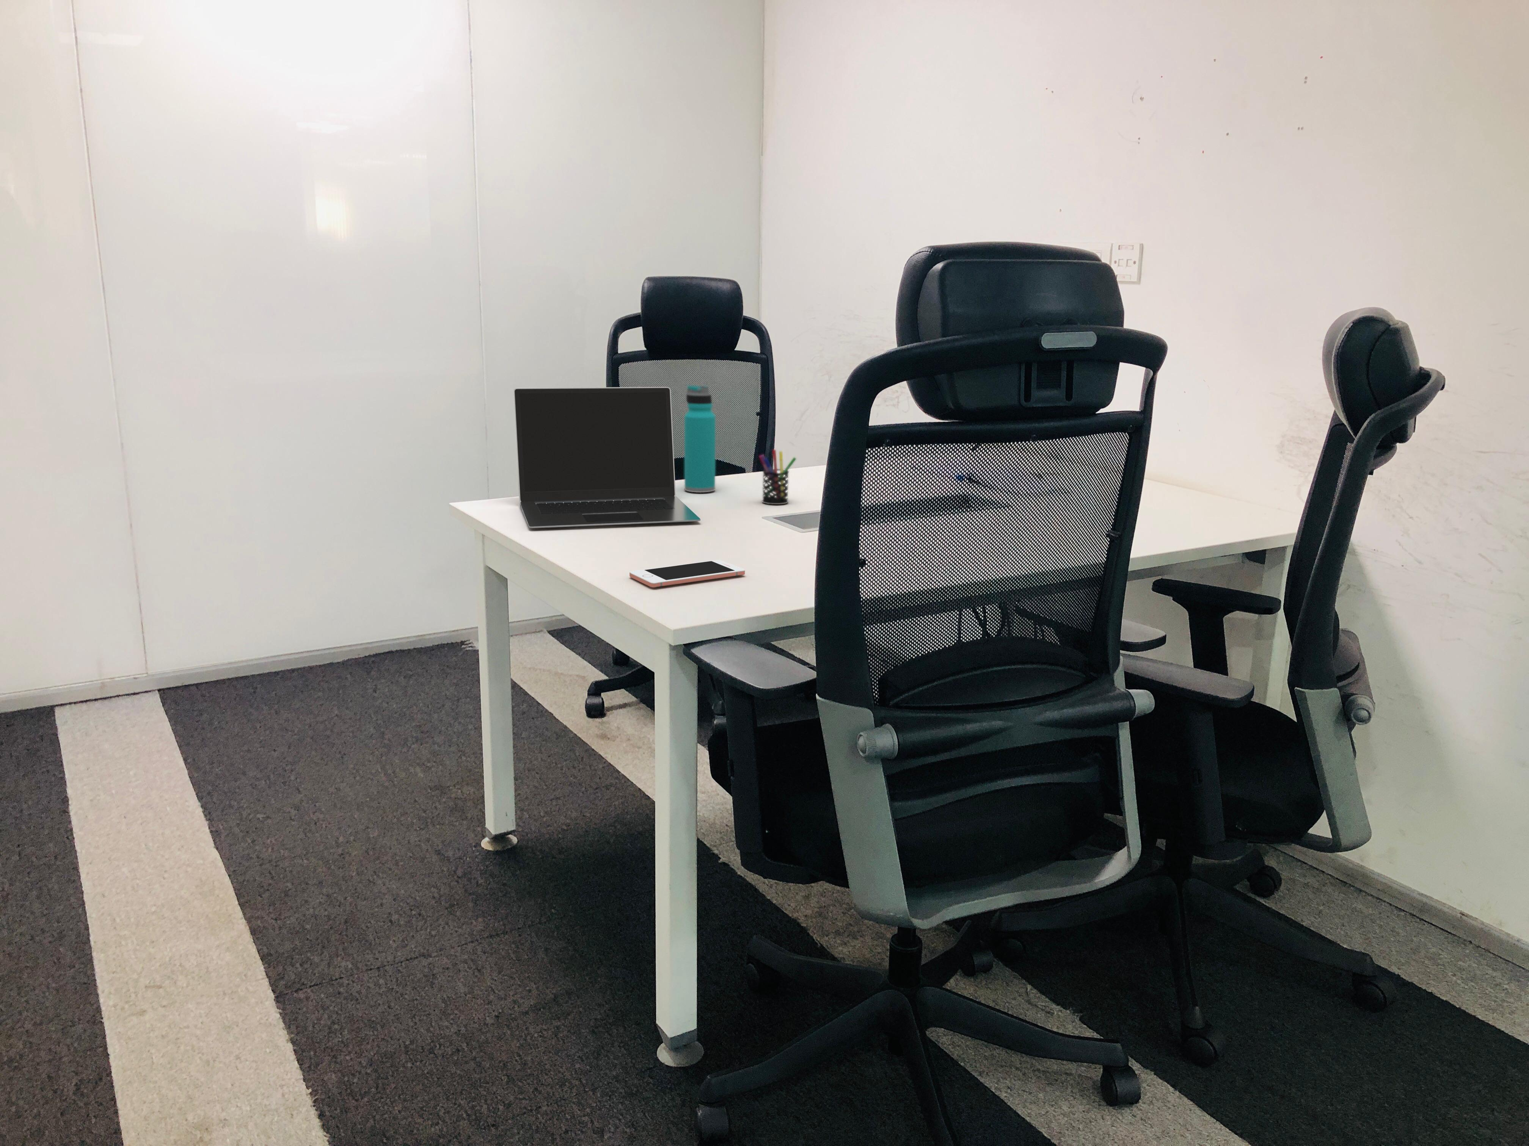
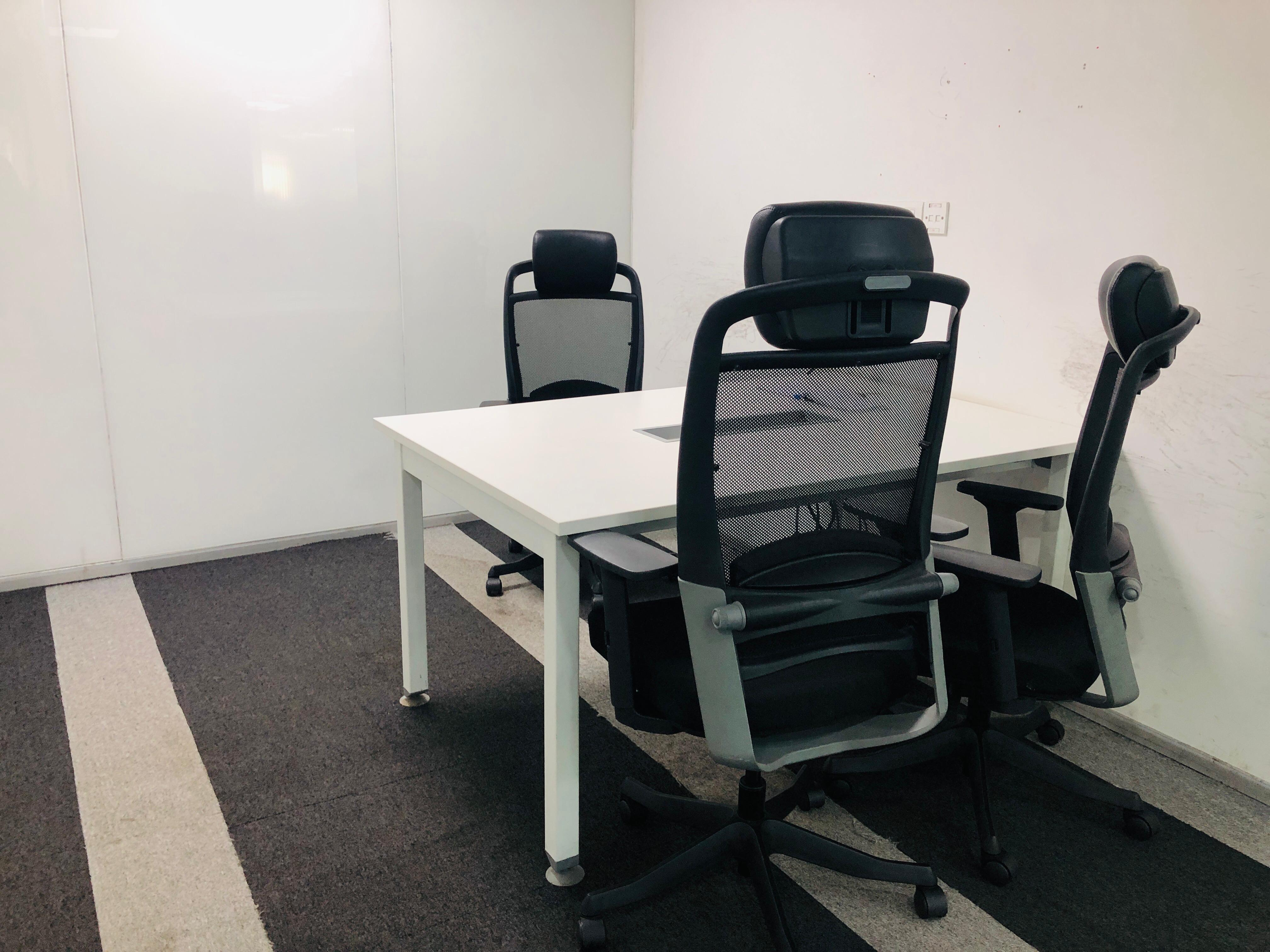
- laptop [513,386,701,528]
- water bottle [684,385,716,494]
- pen holder [758,449,797,504]
- cell phone [630,560,745,587]
